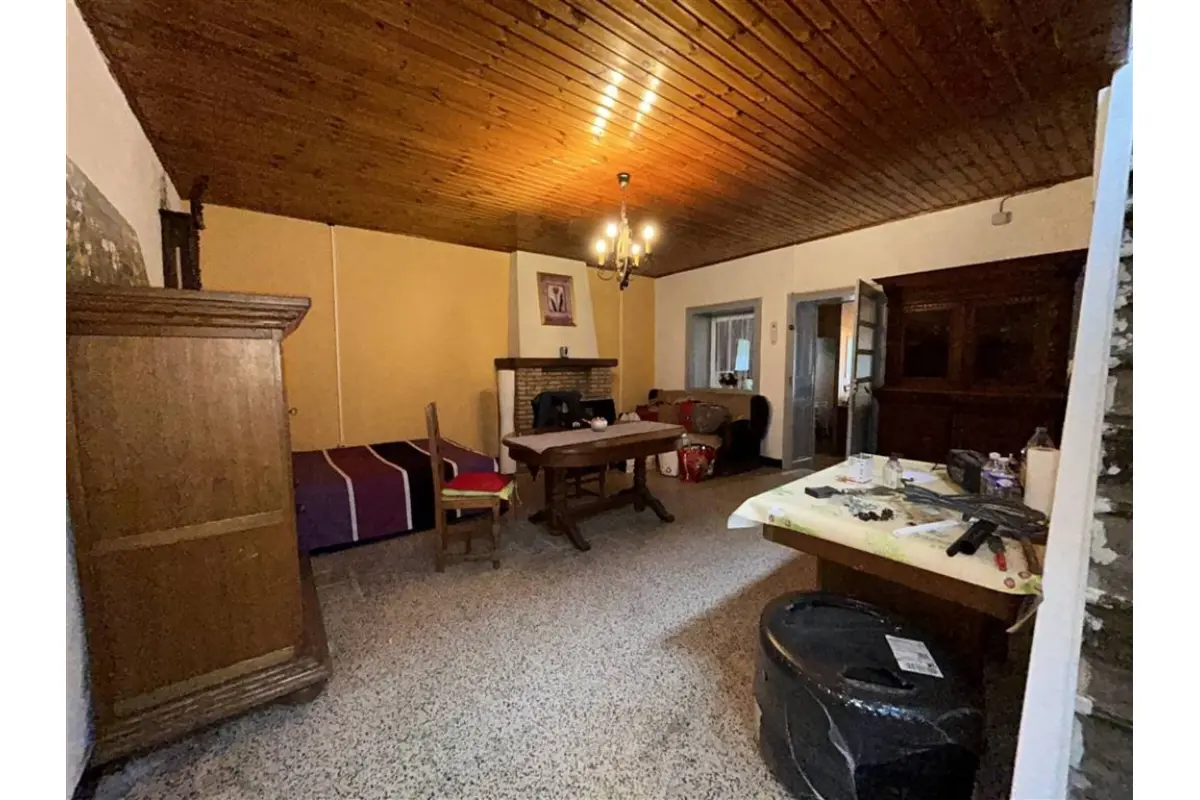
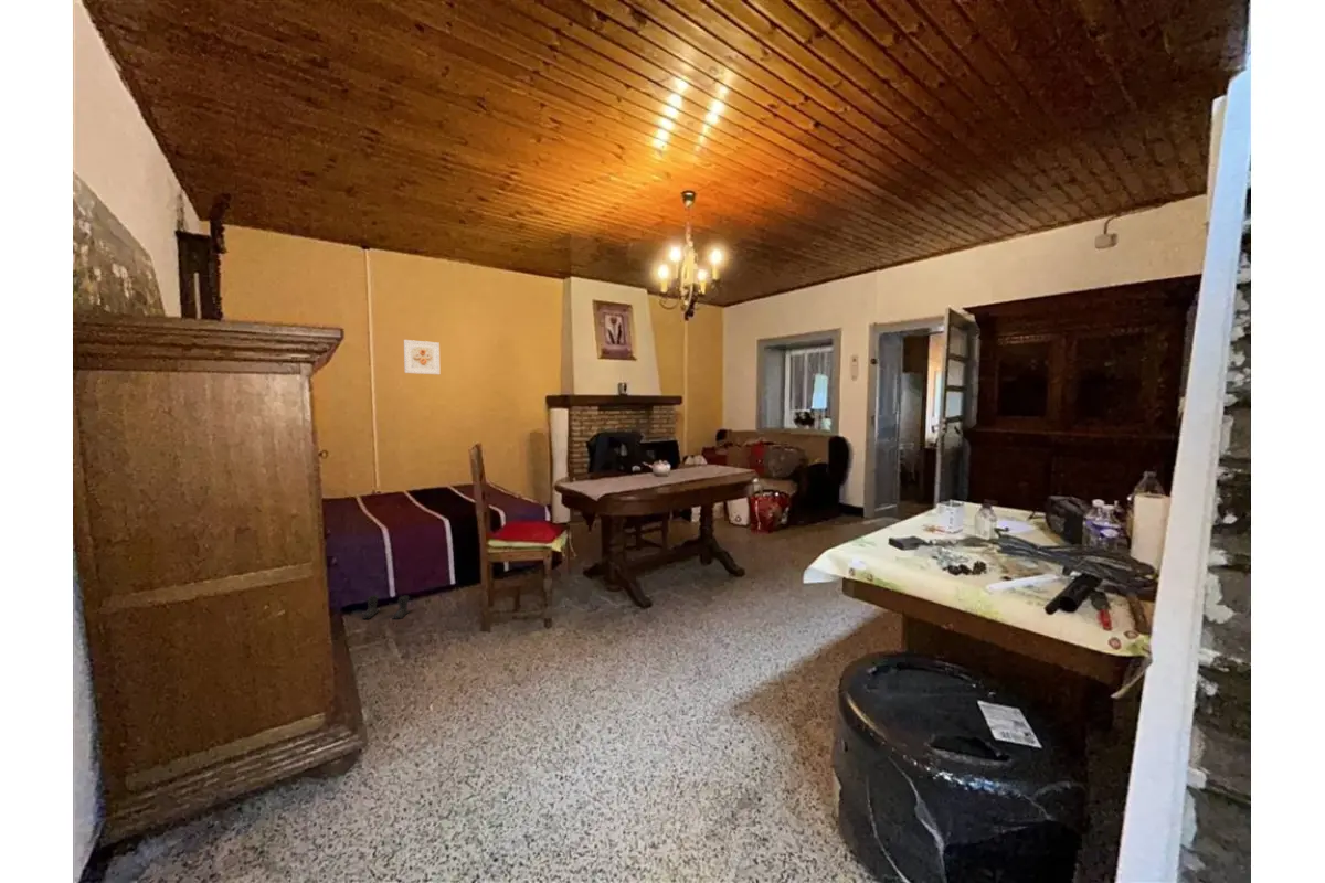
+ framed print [403,339,441,375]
+ boots [360,594,411,620]
